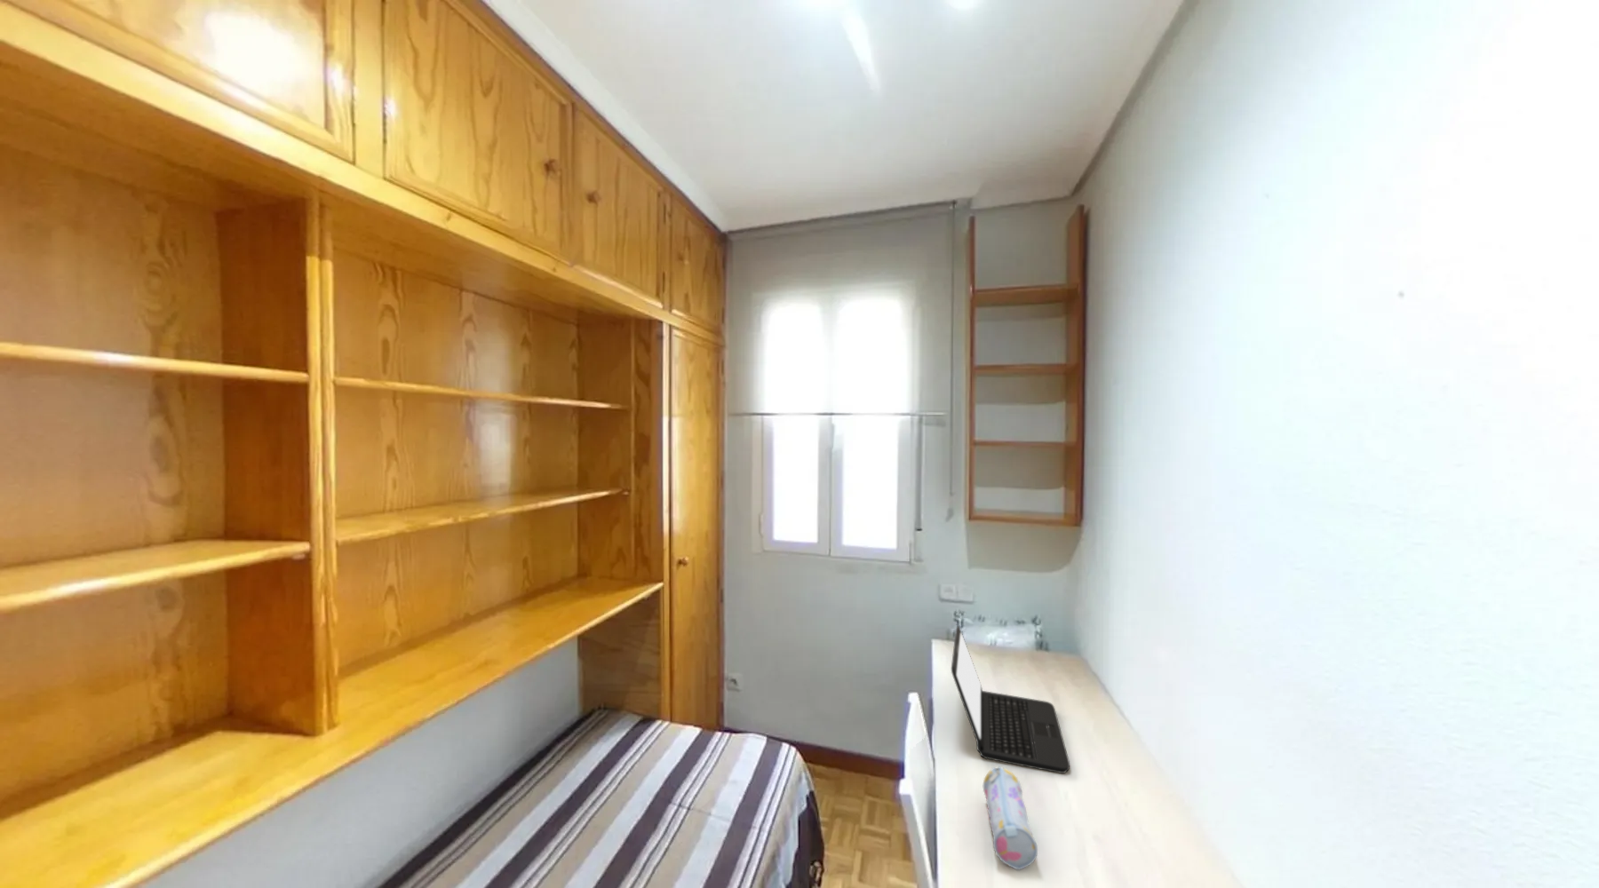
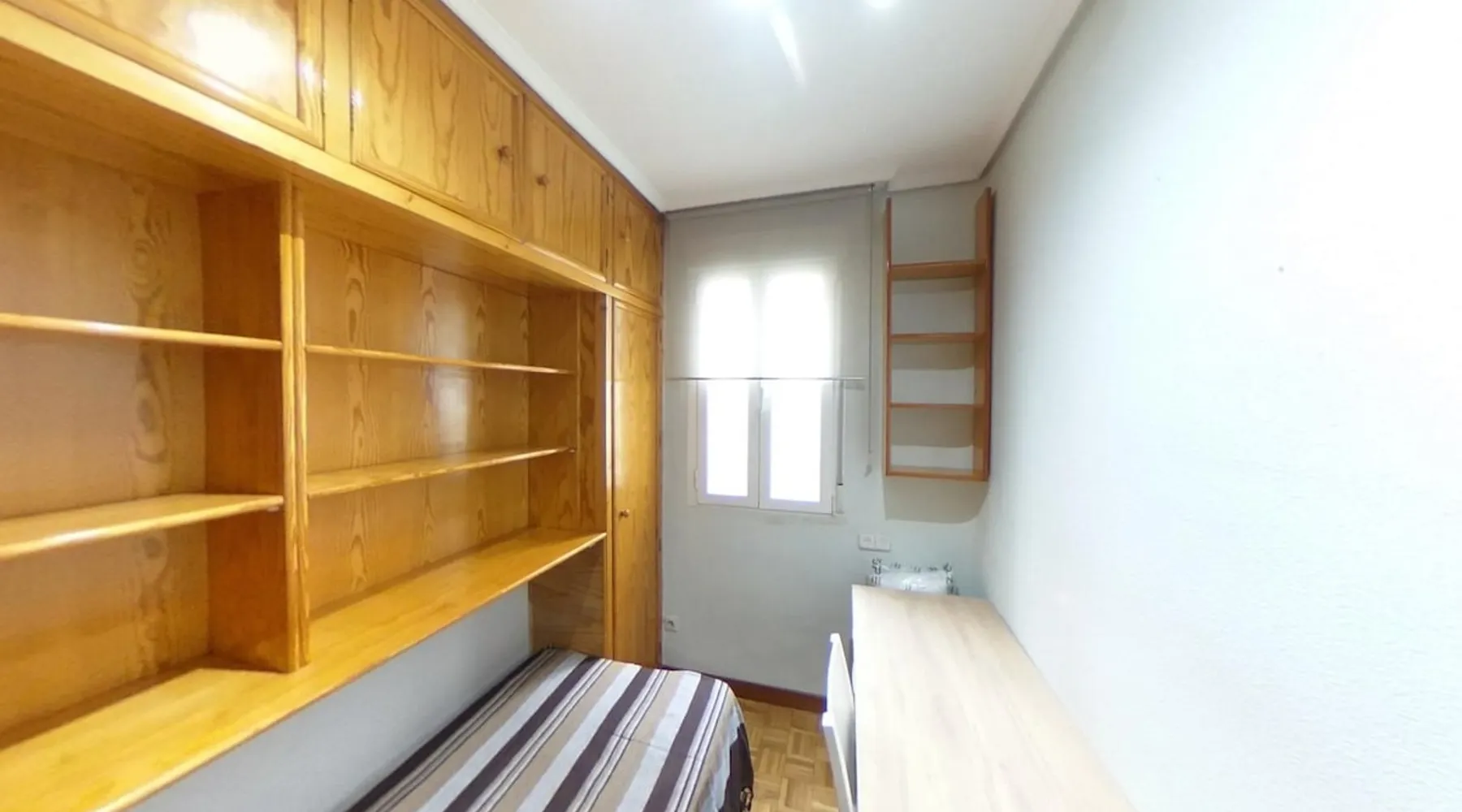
- pencil case [982,766,1038,871]
- laptop [950,626,1071,774]
